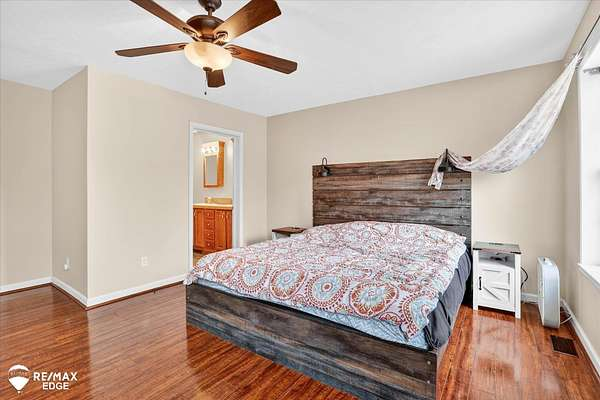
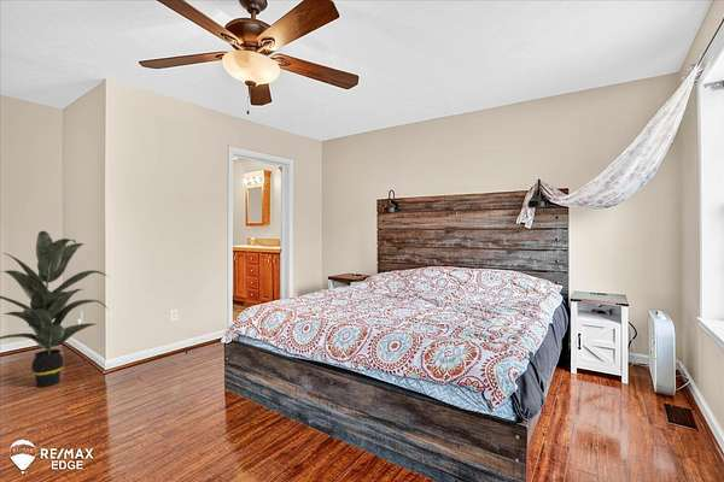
+ indoor plant [0,230,111,388]
